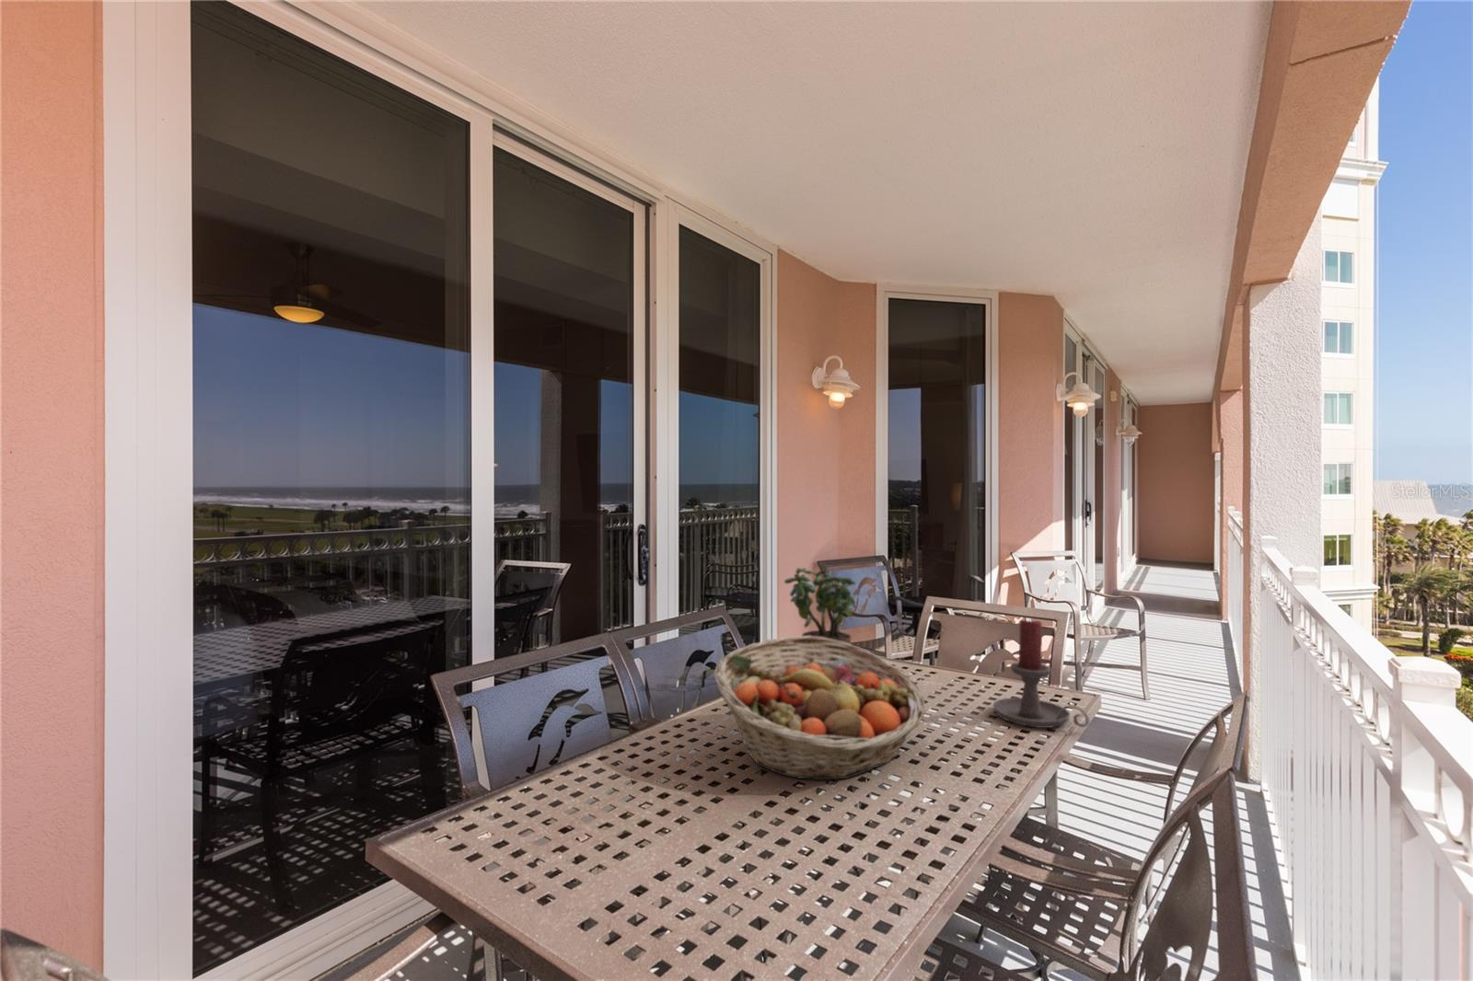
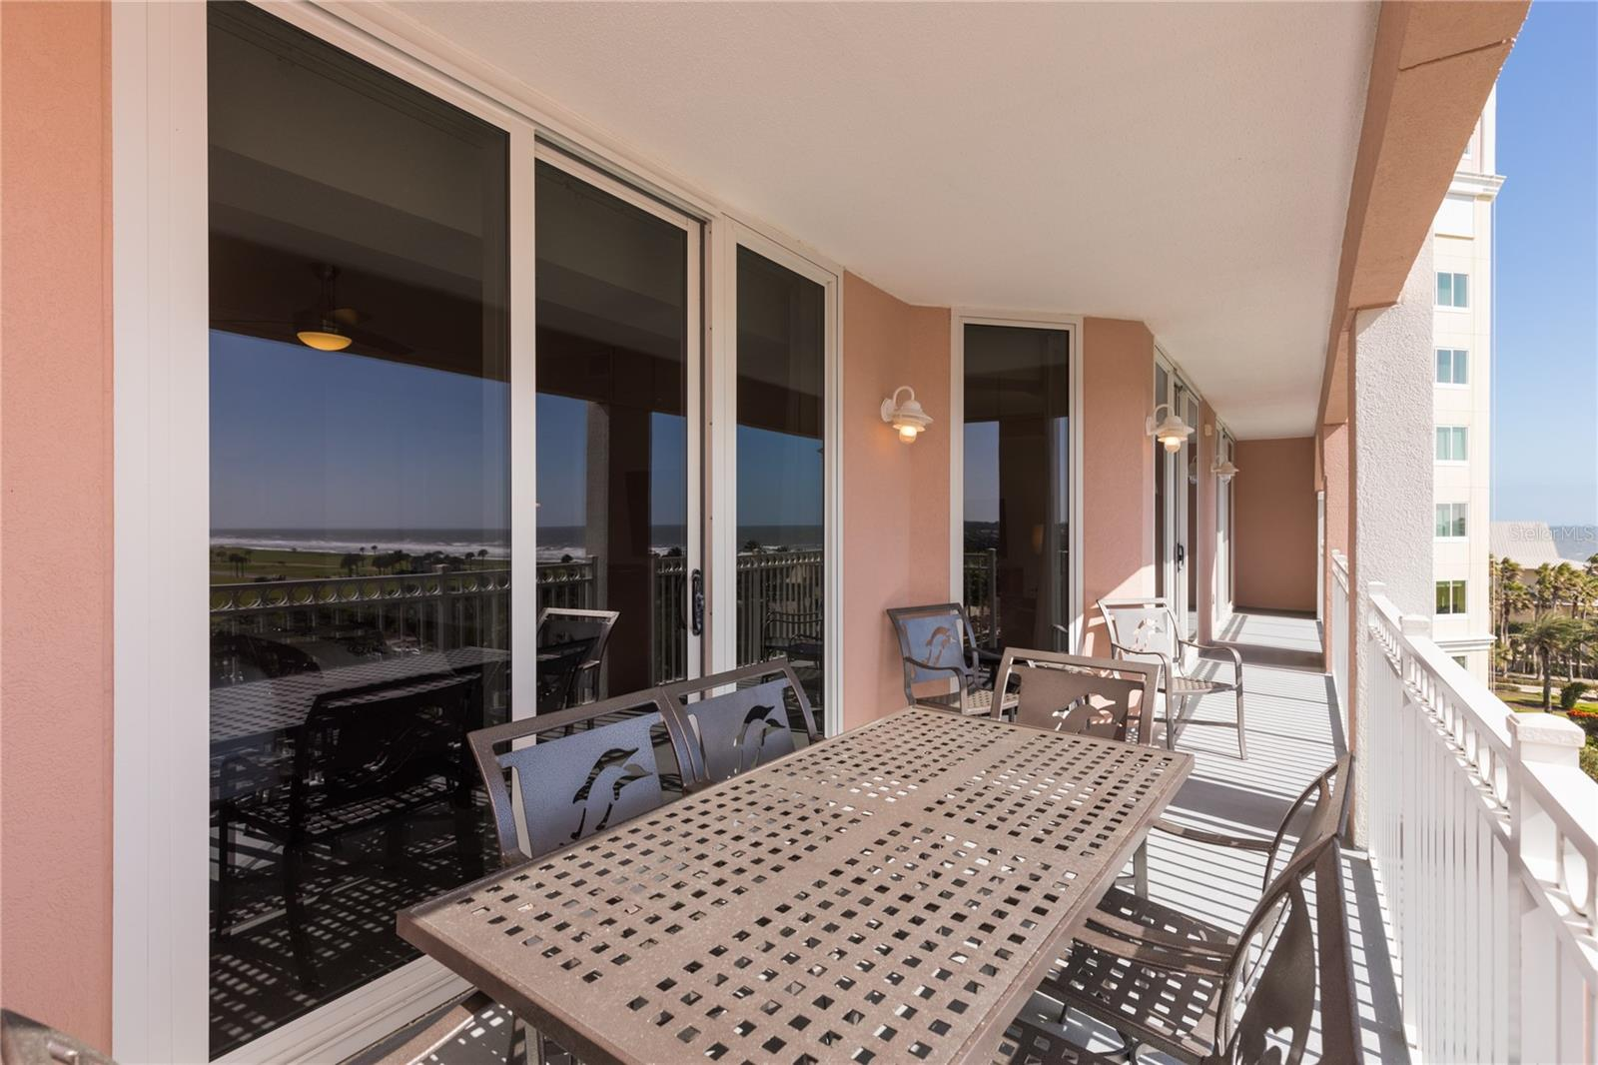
- candle holder [991,619,1090,729]
- potted plant [783,567,858,649]
- fruit basket [713,636,927,781]
